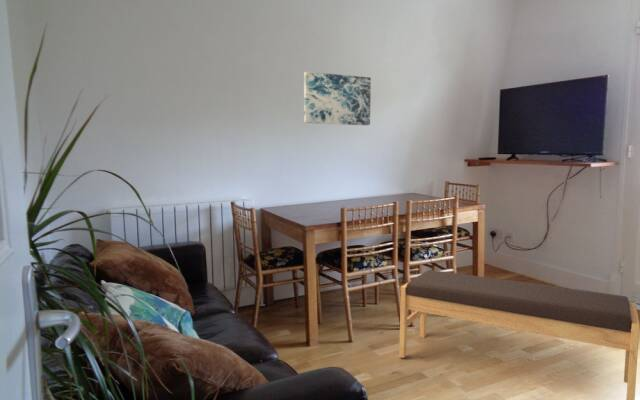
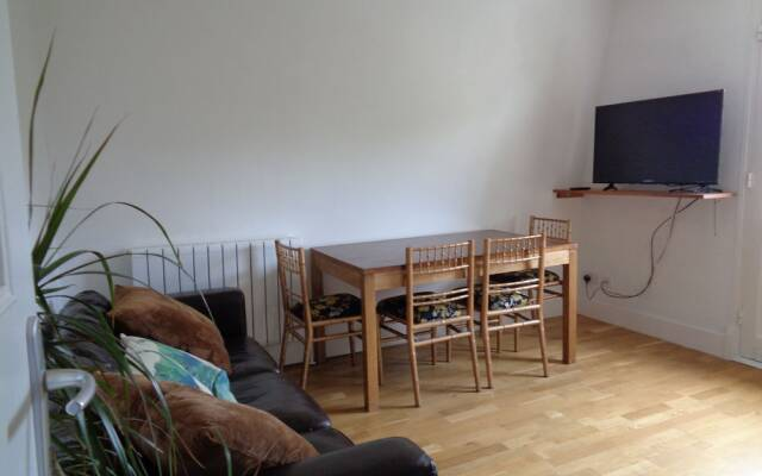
- wall art [303,71,372,126]
- bench [398,269,640,400]
